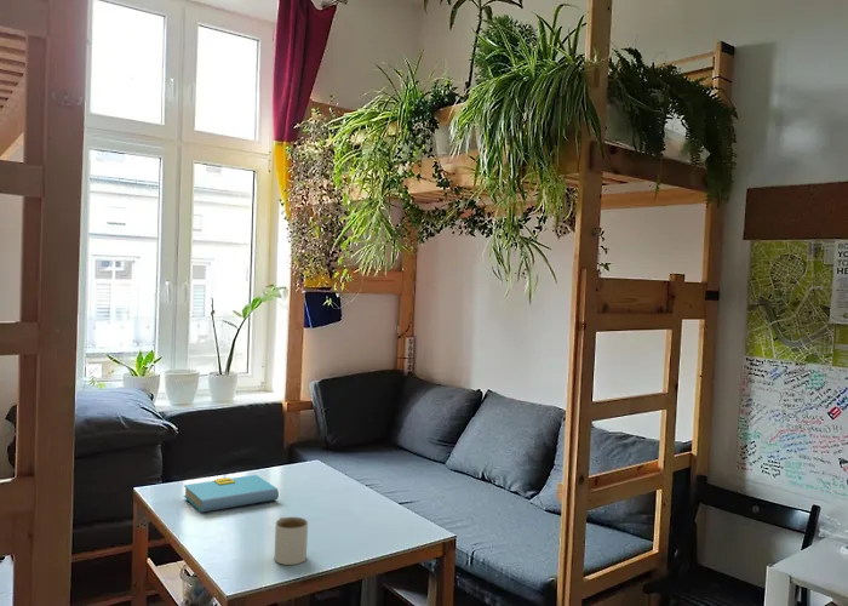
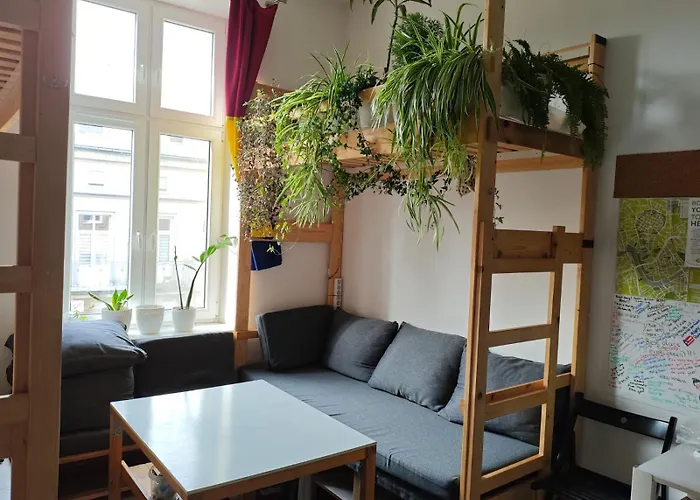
- mug [274,515,309,566]
- book [183,474,280,513]
